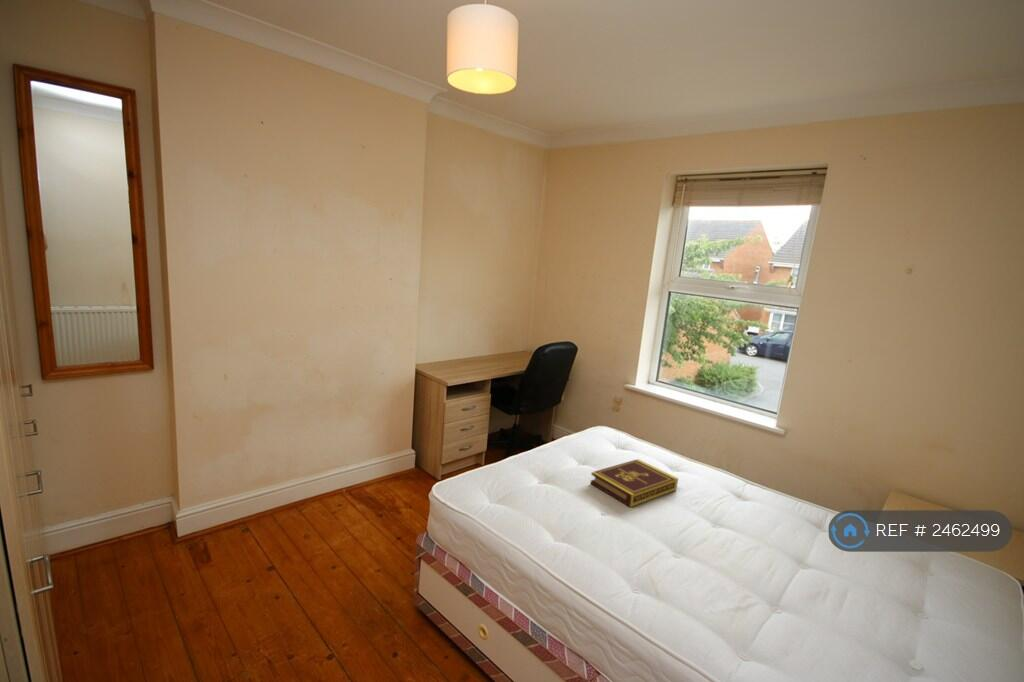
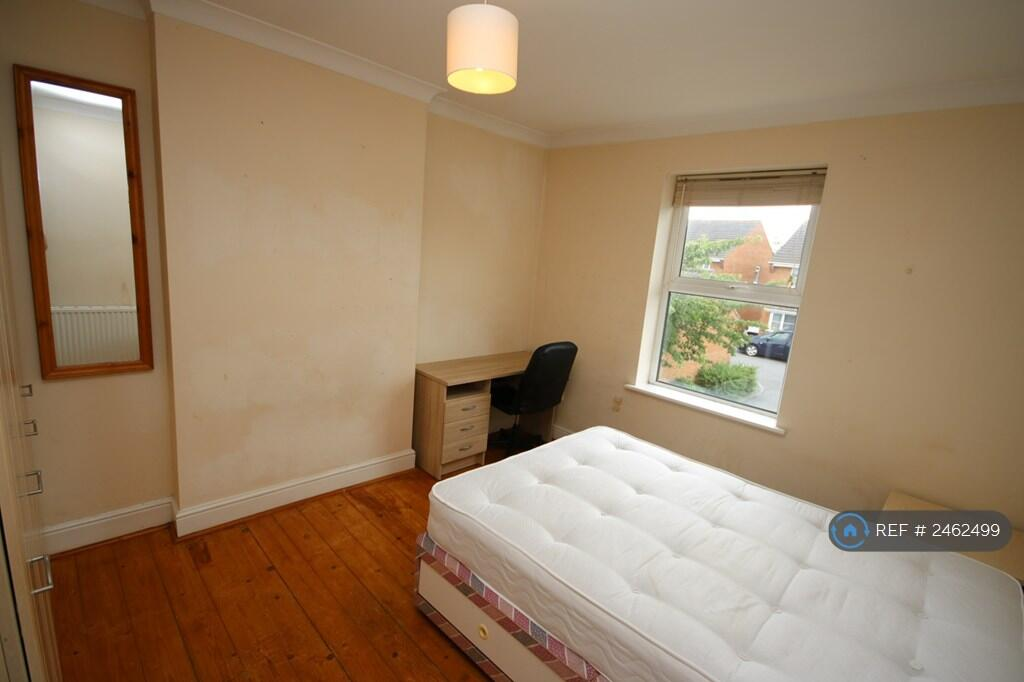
- book [589,458,679,508]
